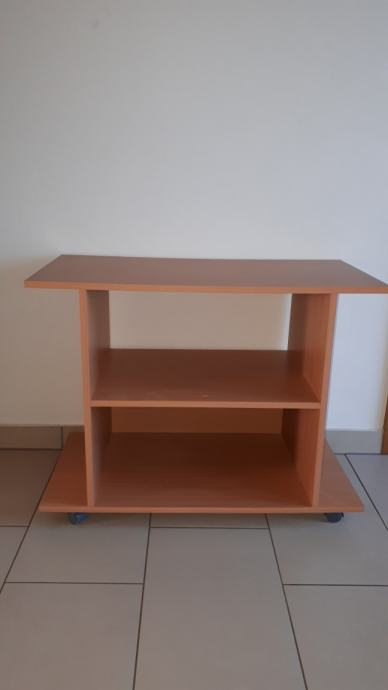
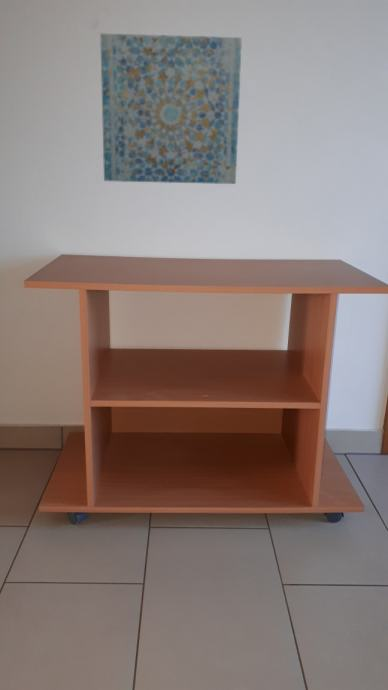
+ wall art [99,32,243,185]
